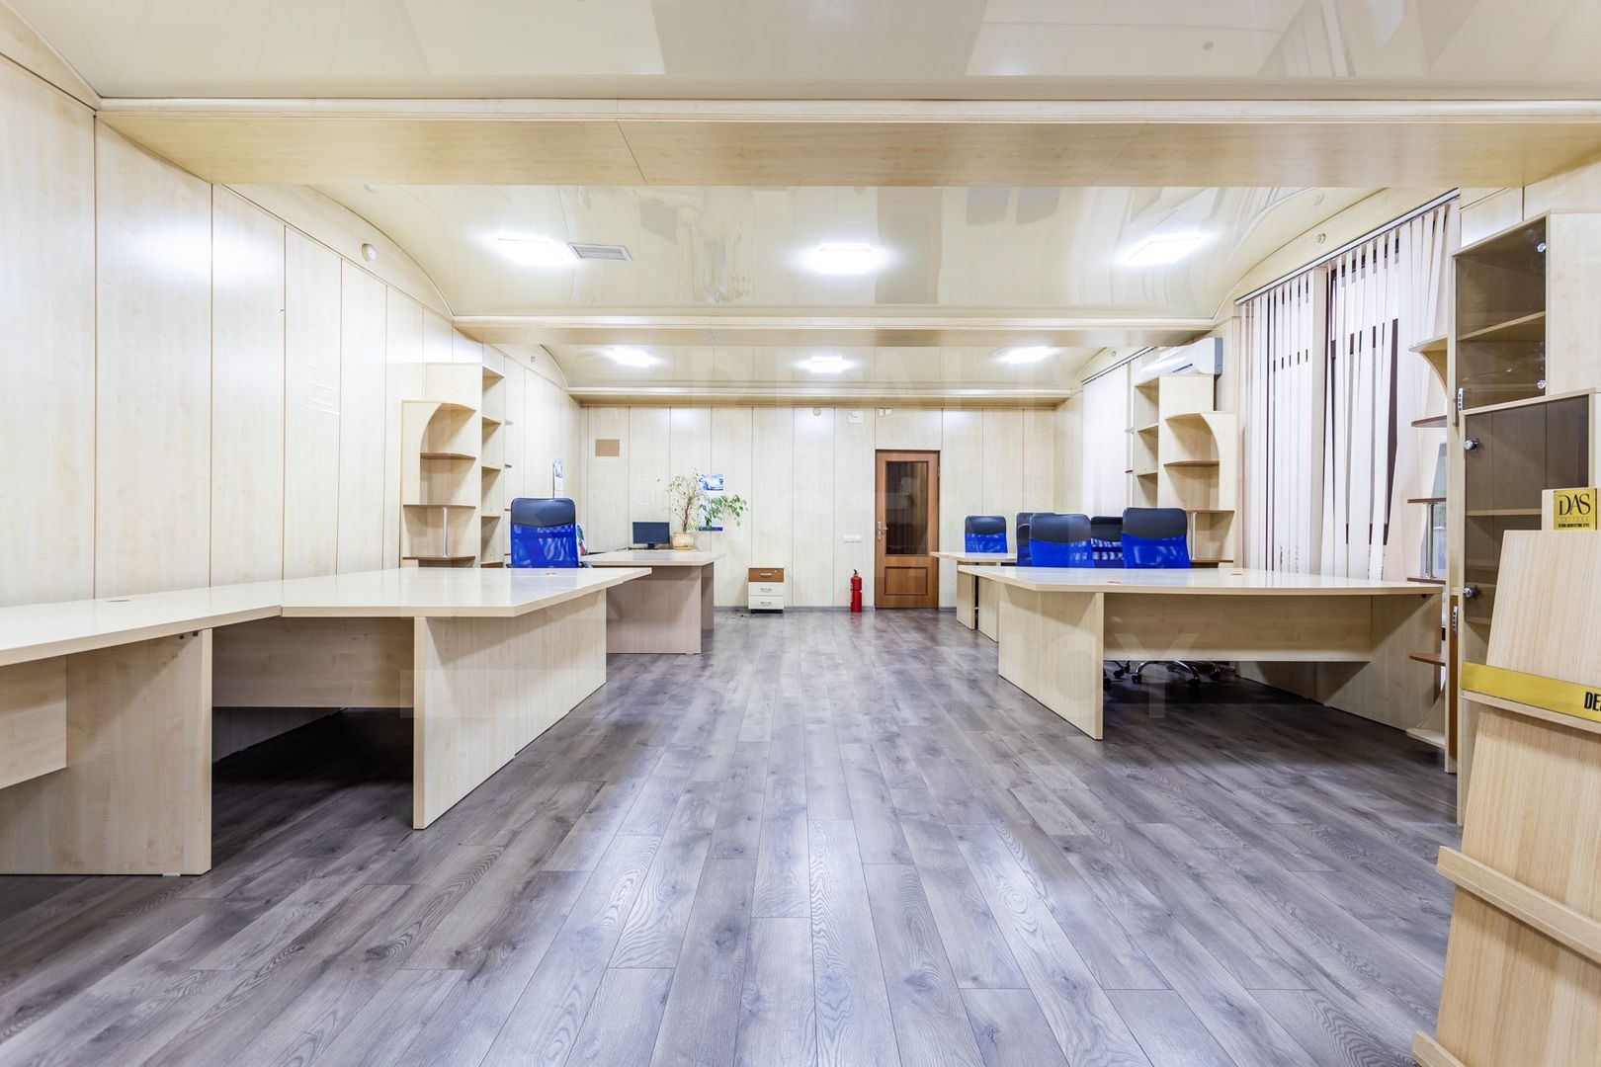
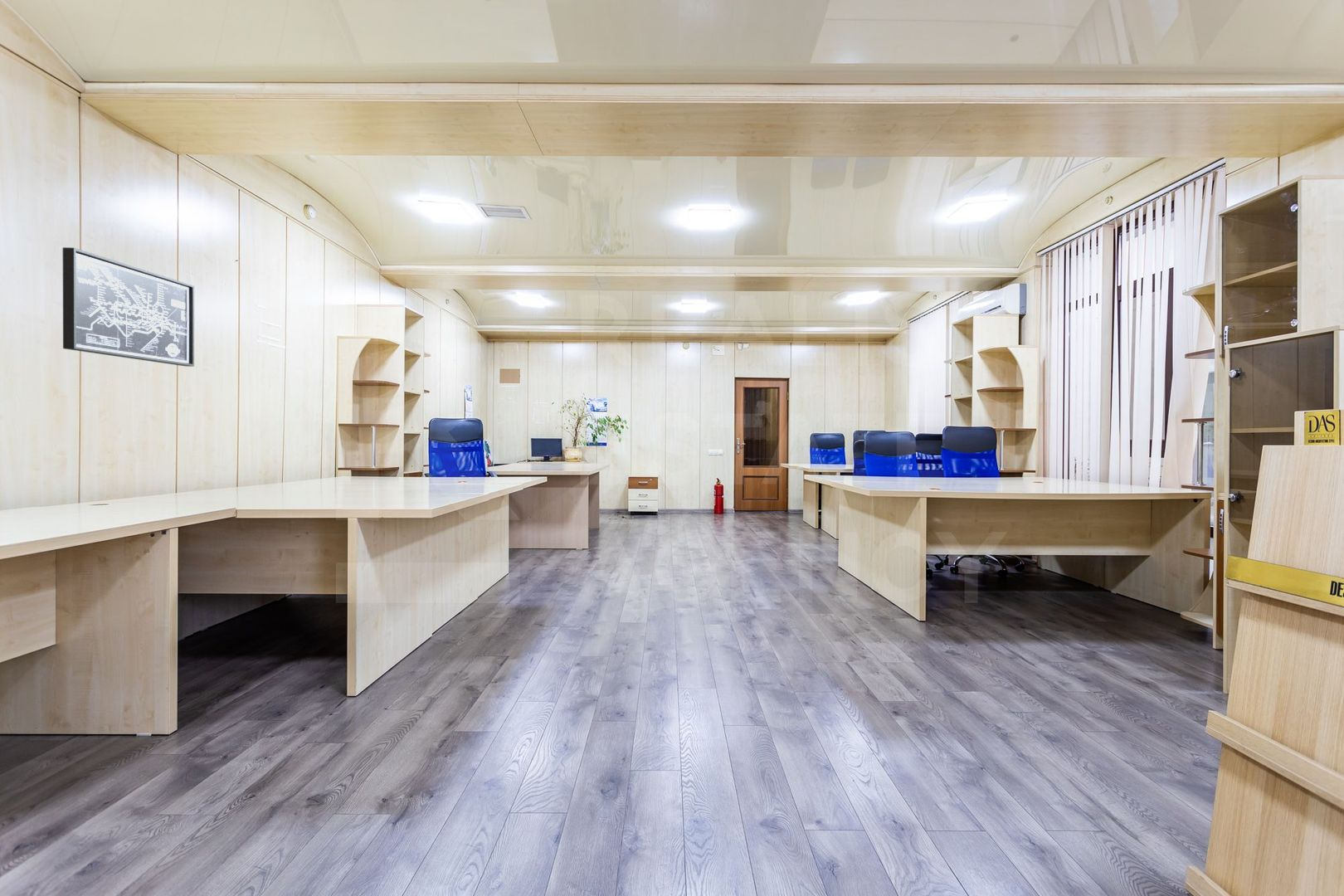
+ wall art [62,246,195,368]
